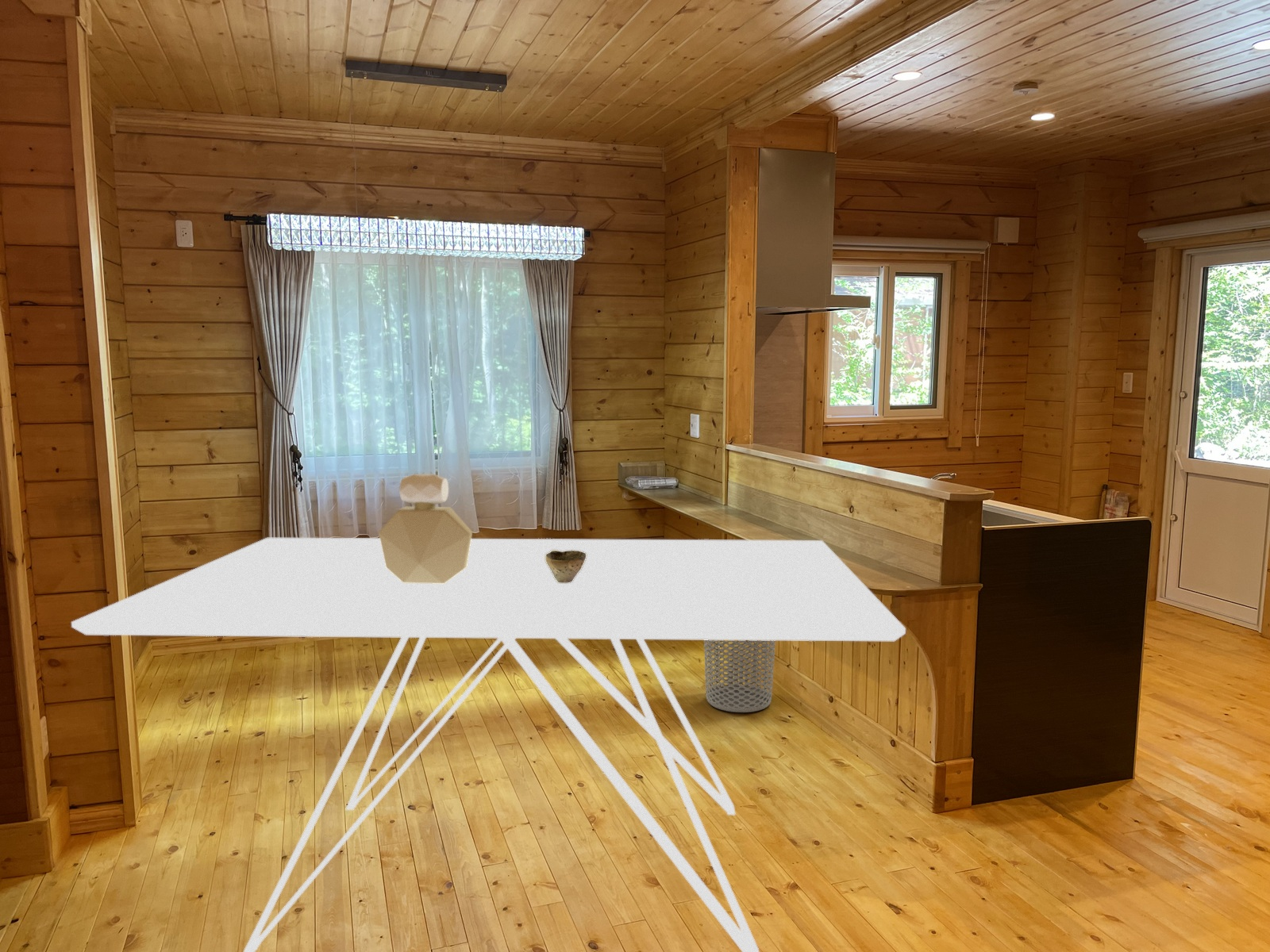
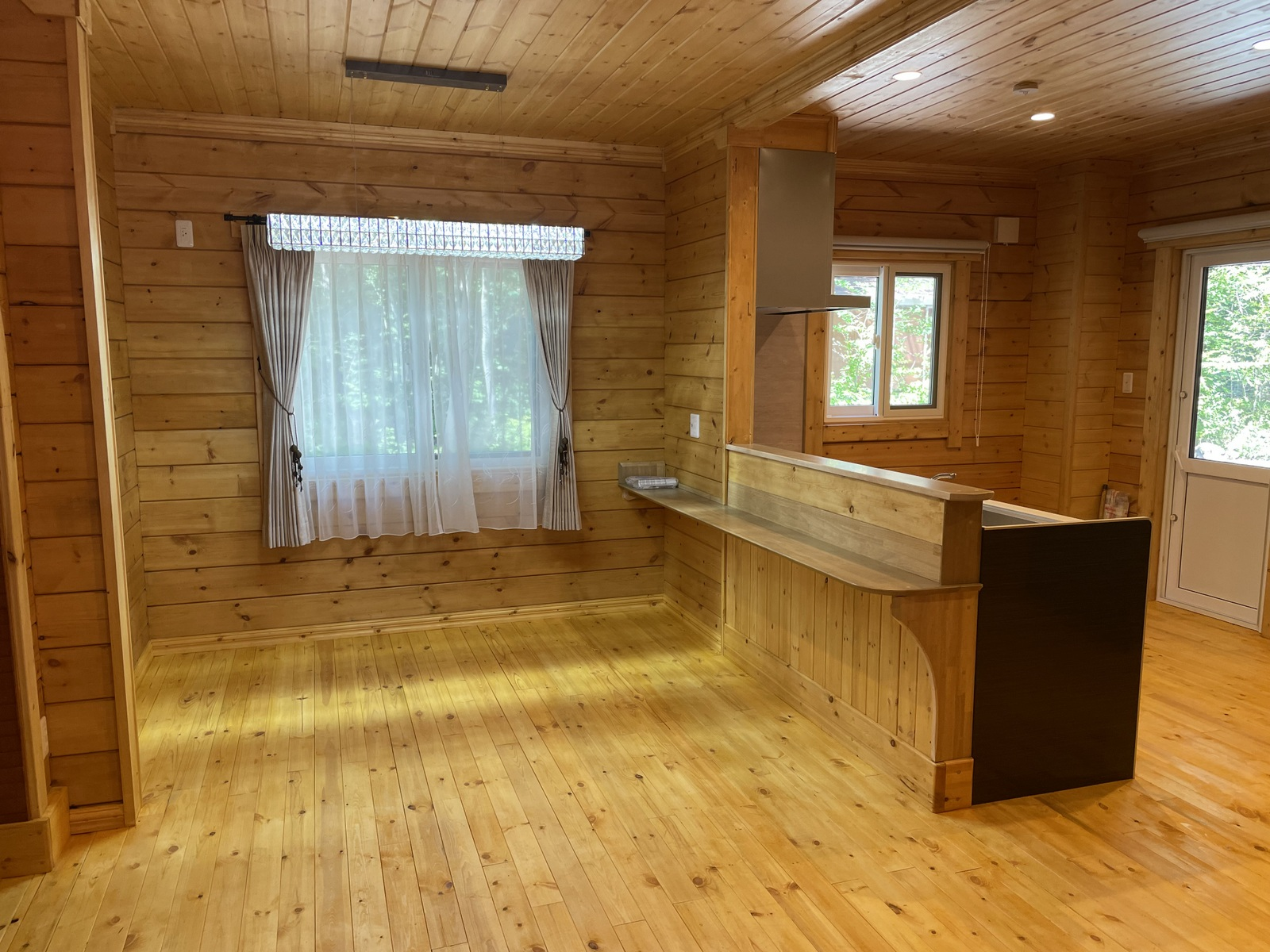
- ceramic bowl [545,550,587,583]
- dining table [71,537,906,952]
- waste bin [703,639,776,713]
- perfume bottle [378,473,473,584]
